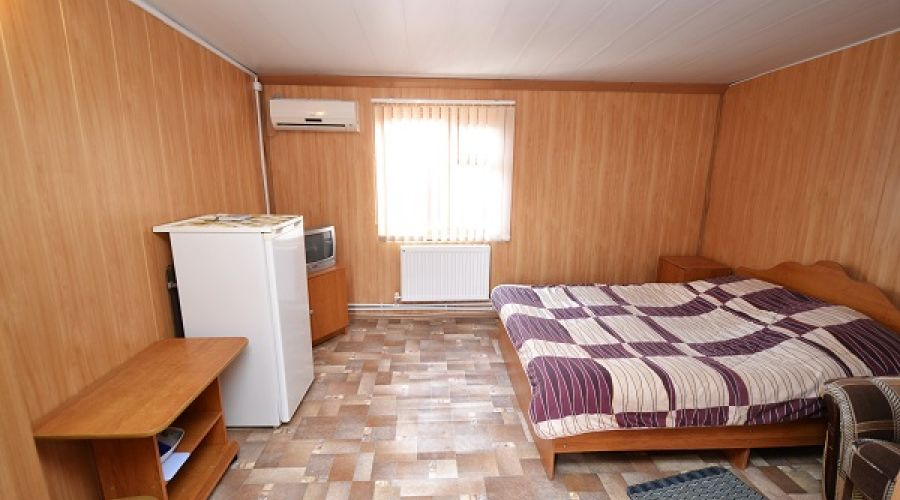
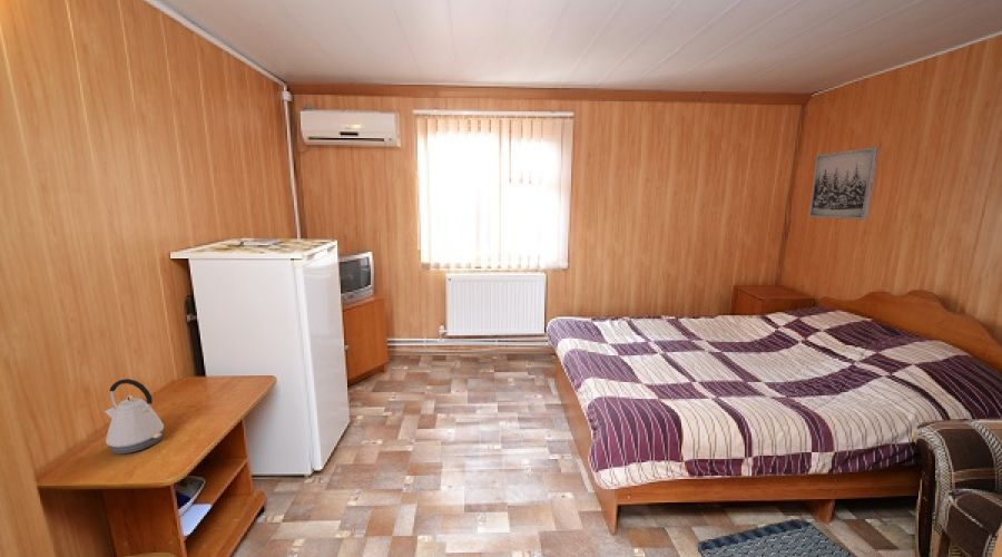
+ wall art [808,146,880,221]
+ kettle [104,378,165,455]
